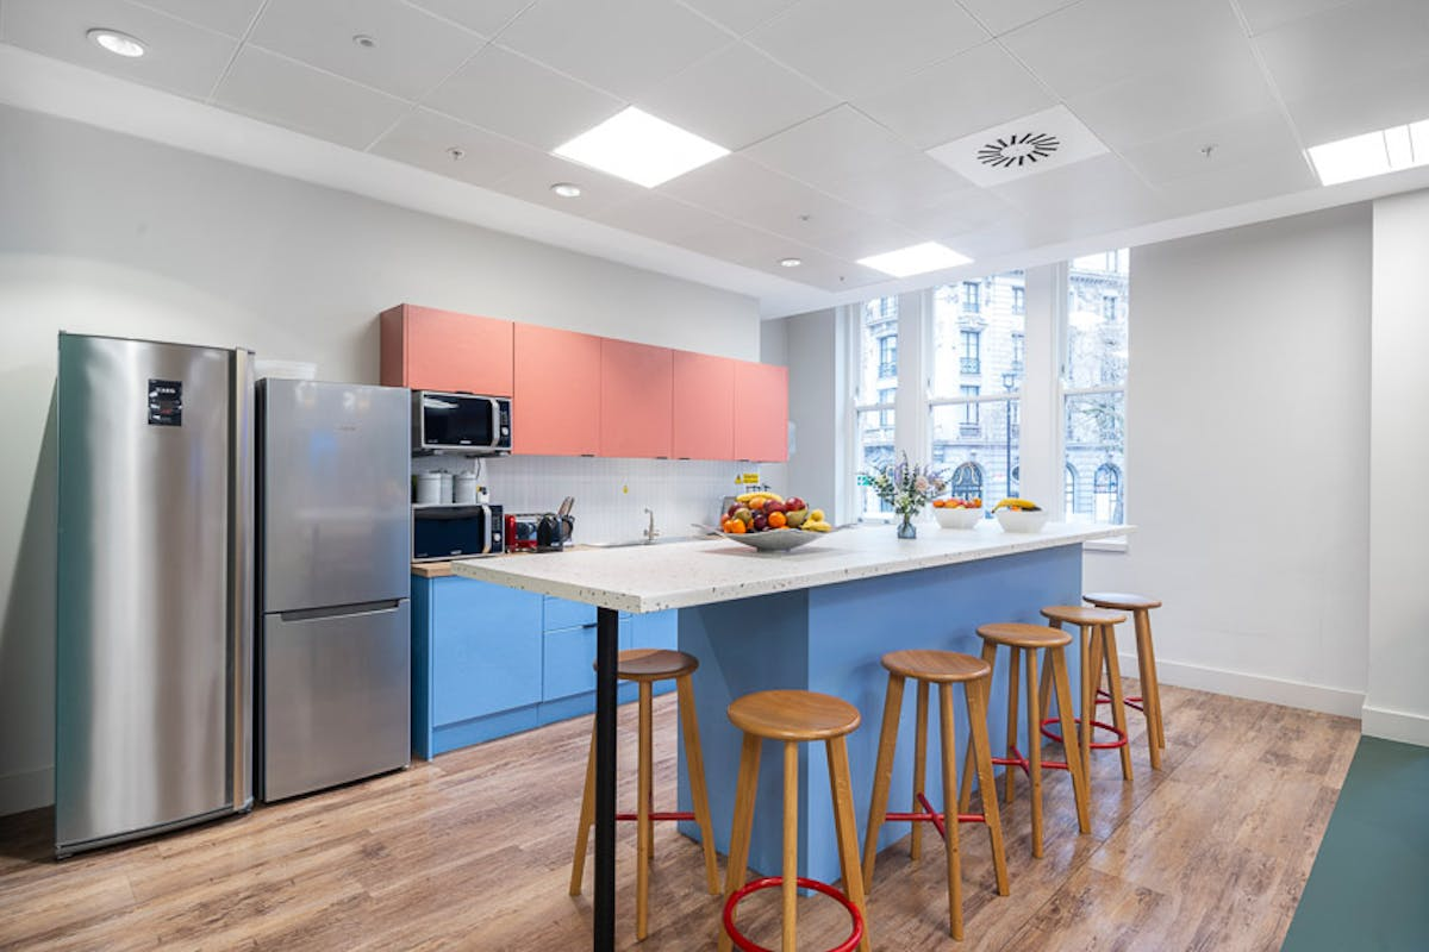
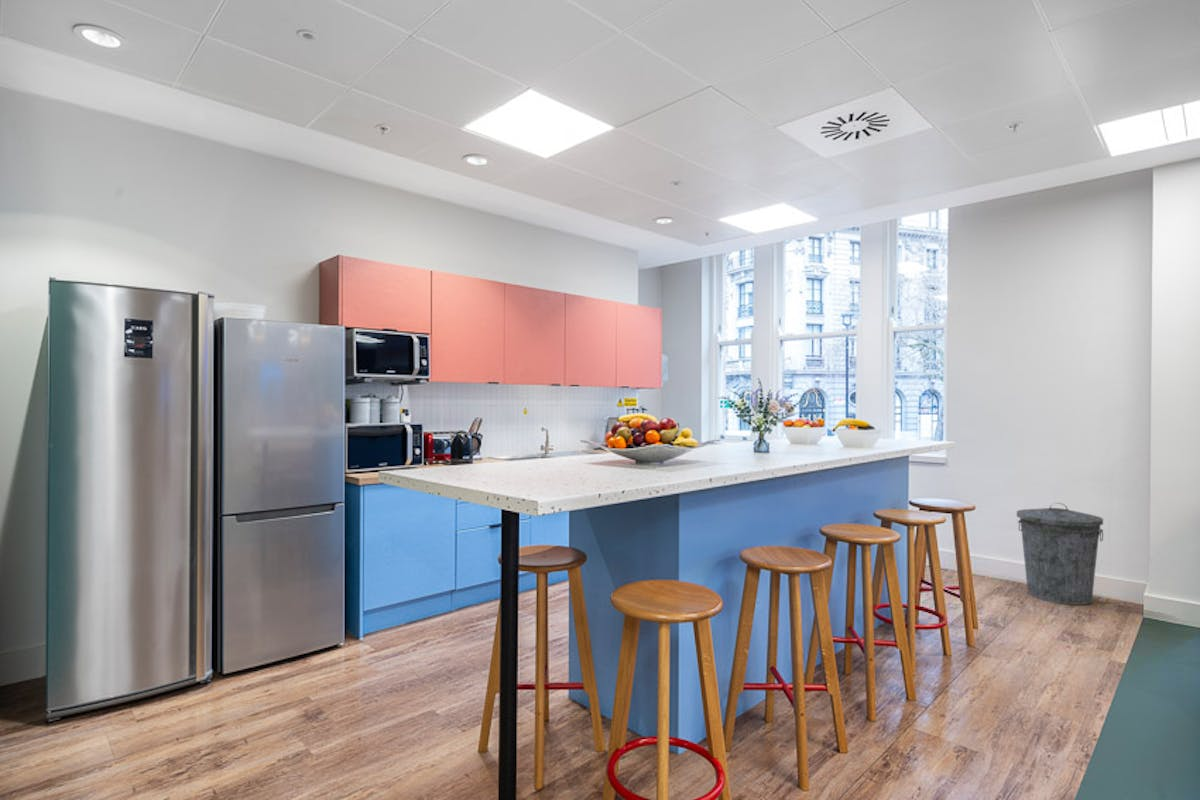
+ trash can [1016,502,1104,606]
